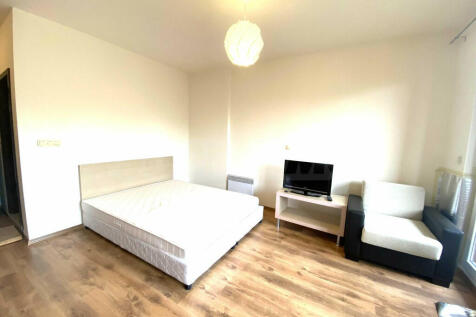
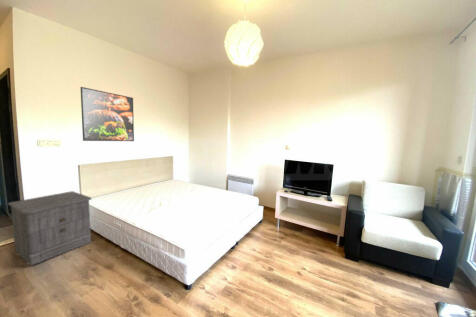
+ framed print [79,86,135,142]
+ nightstand [7,190,93,267]
